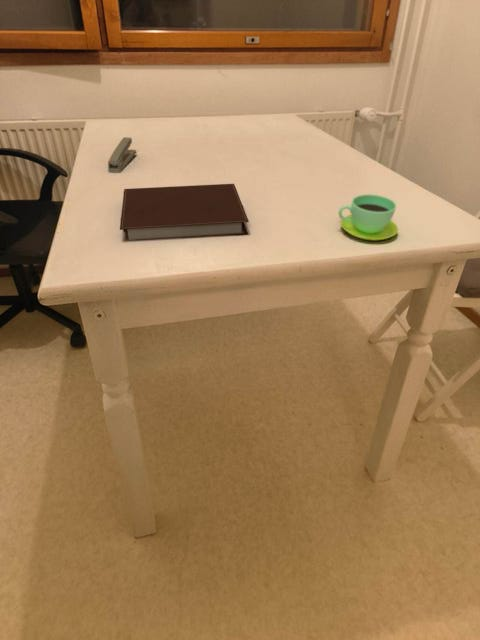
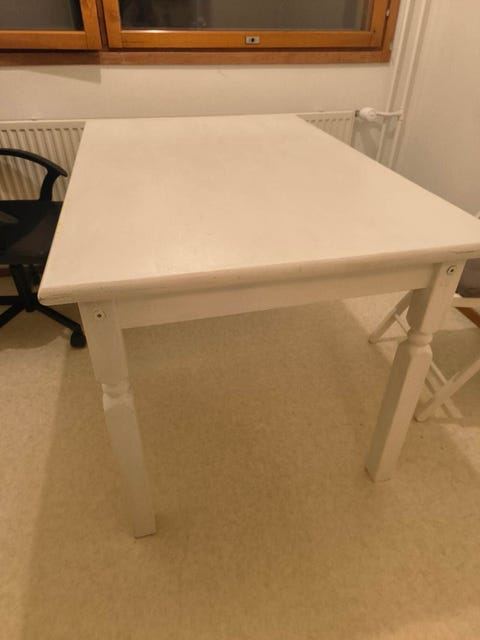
- notebook [119,183,250,241]
- stapler [107,136,137,174]
- cup [337,193,399,242]
